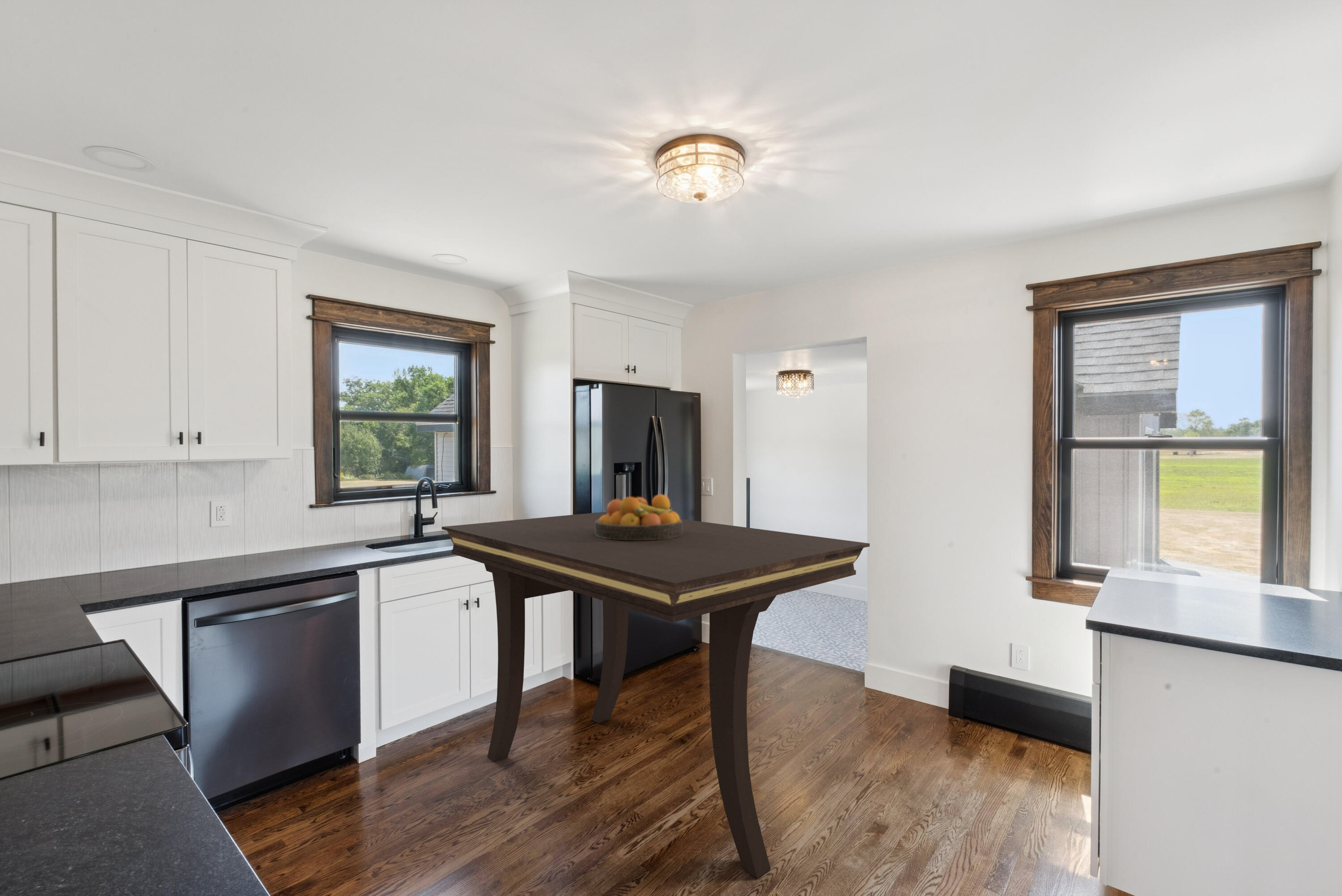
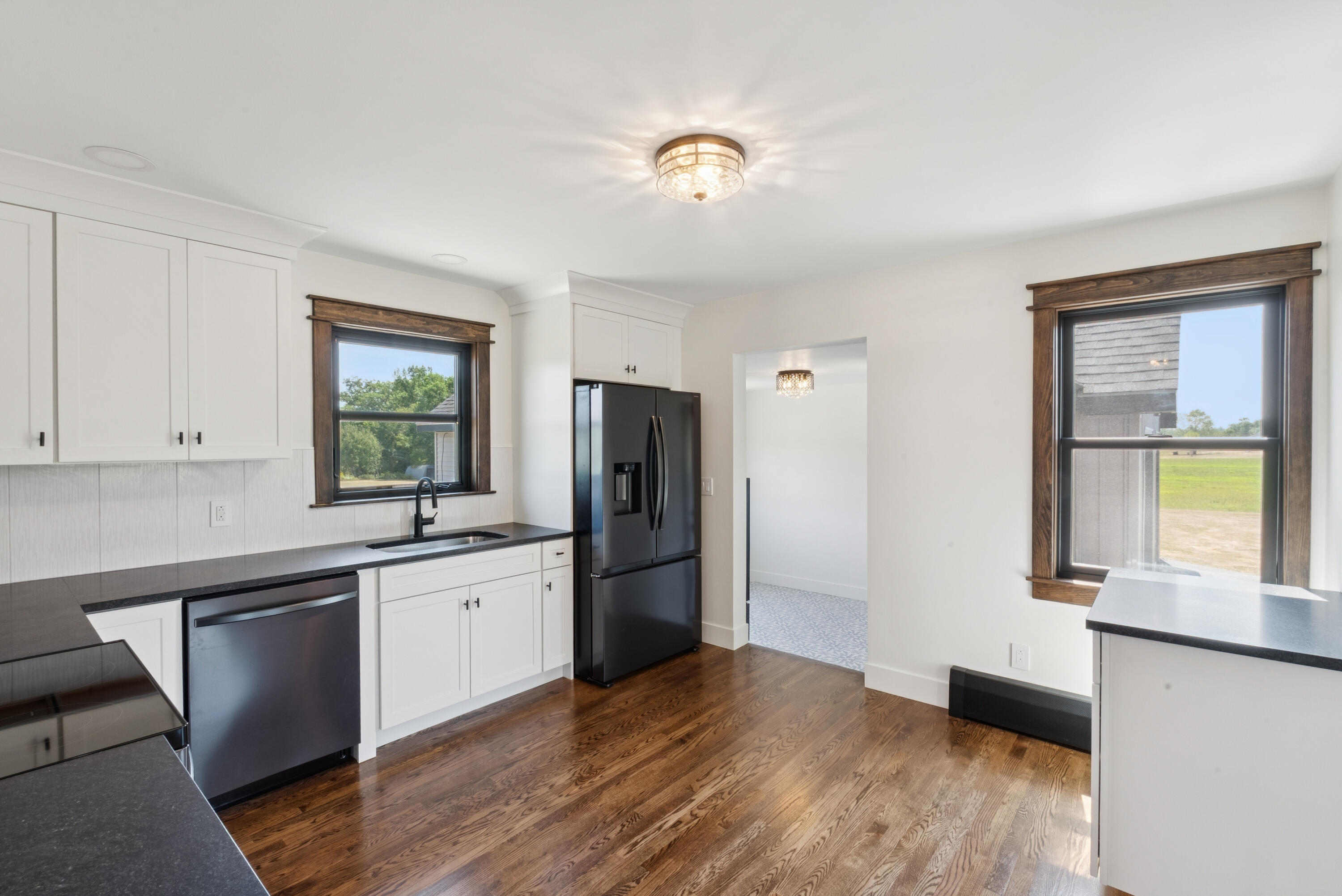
- dining table [442,511,870,879]
- fruit bowl [595,494,682,540]
